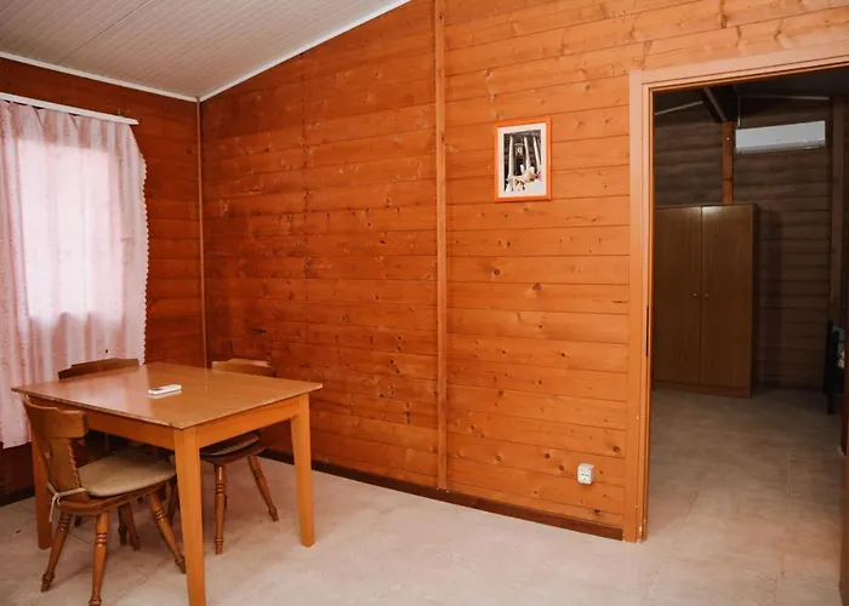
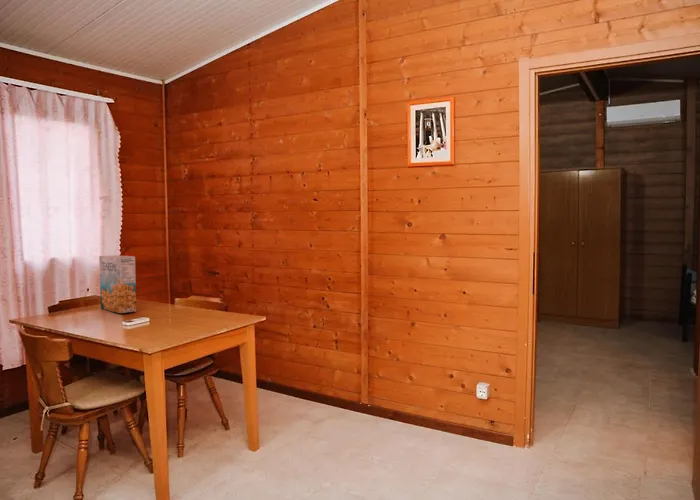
+ cereal box [98,254,138,314]
